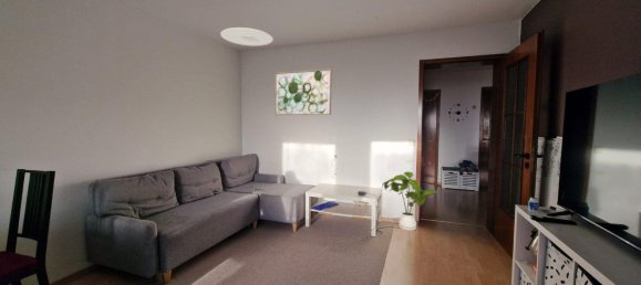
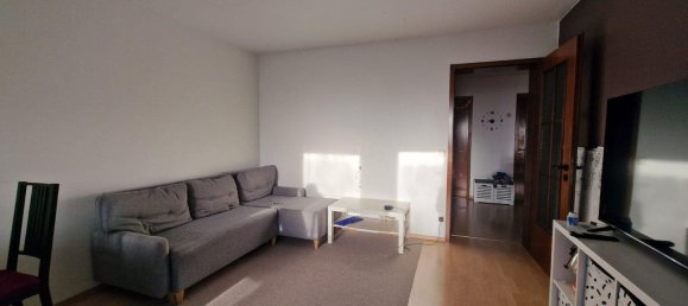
- ceiling light [219,27,275,46]
- house plant [381,170,442,232]
- wall art [273,67,333,116]
